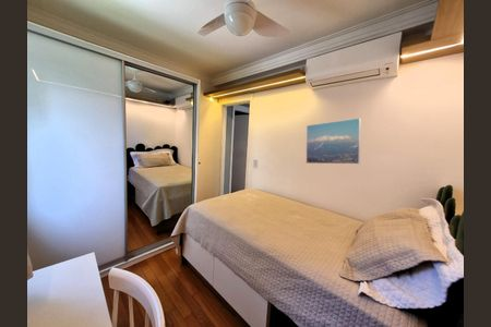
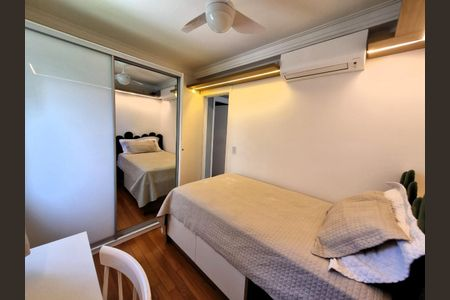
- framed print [306,117,361,165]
